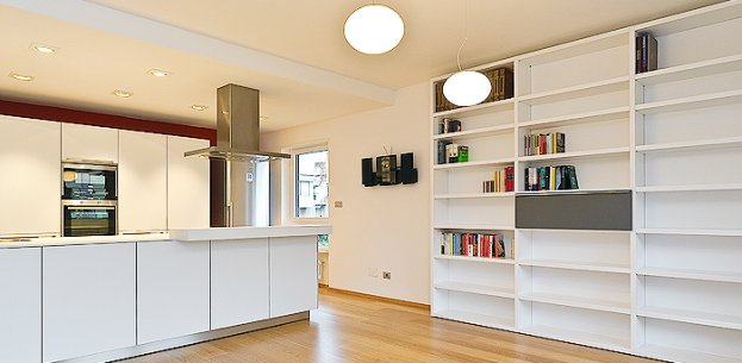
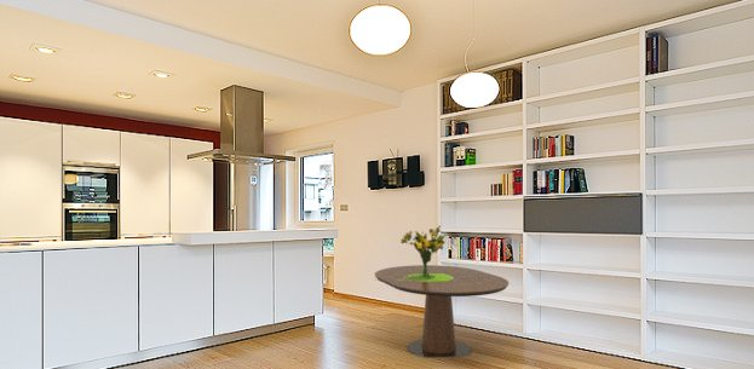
+ dining table [374,264,510,358]
+ bouquet [398,224,454,282]
